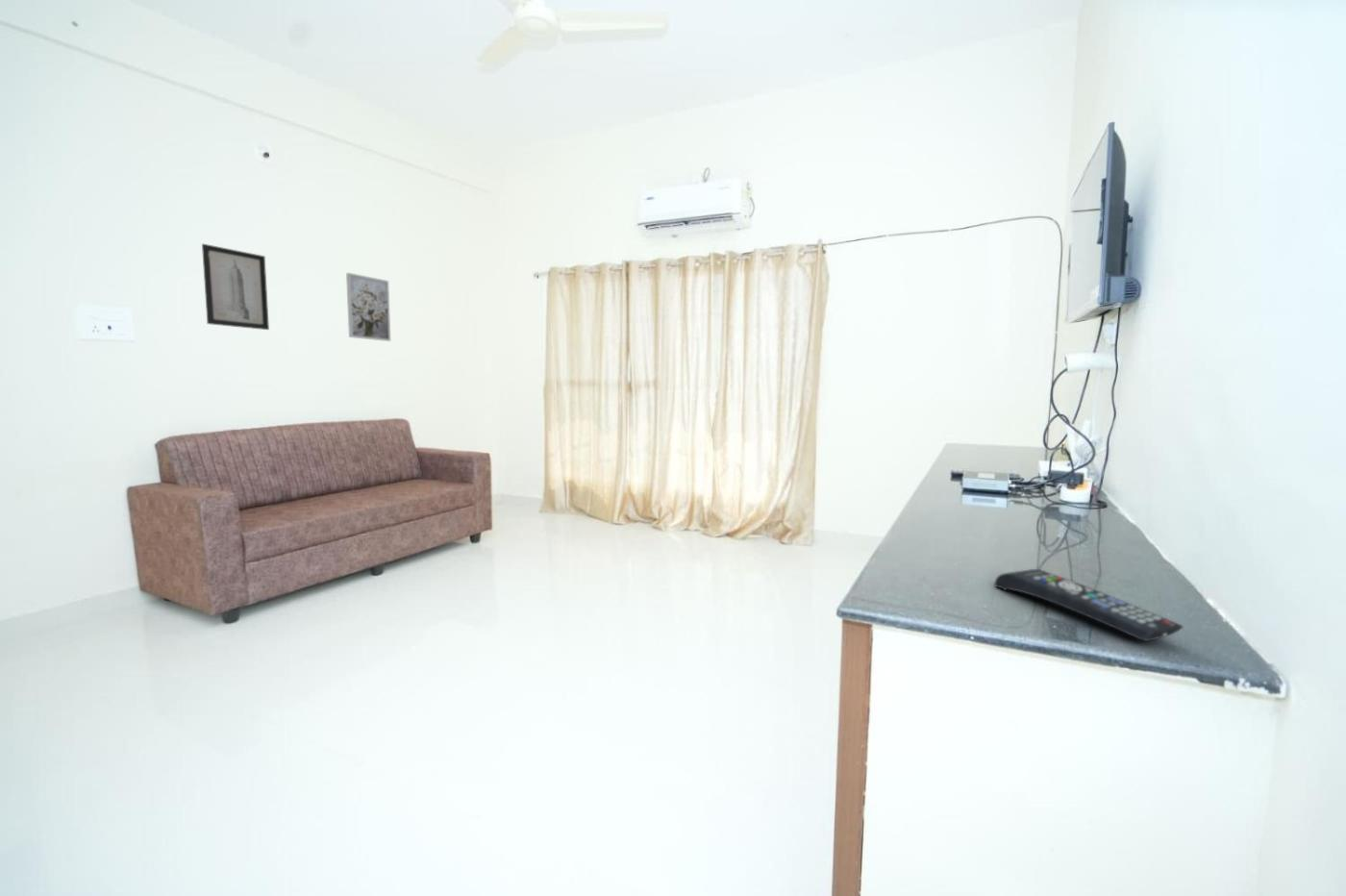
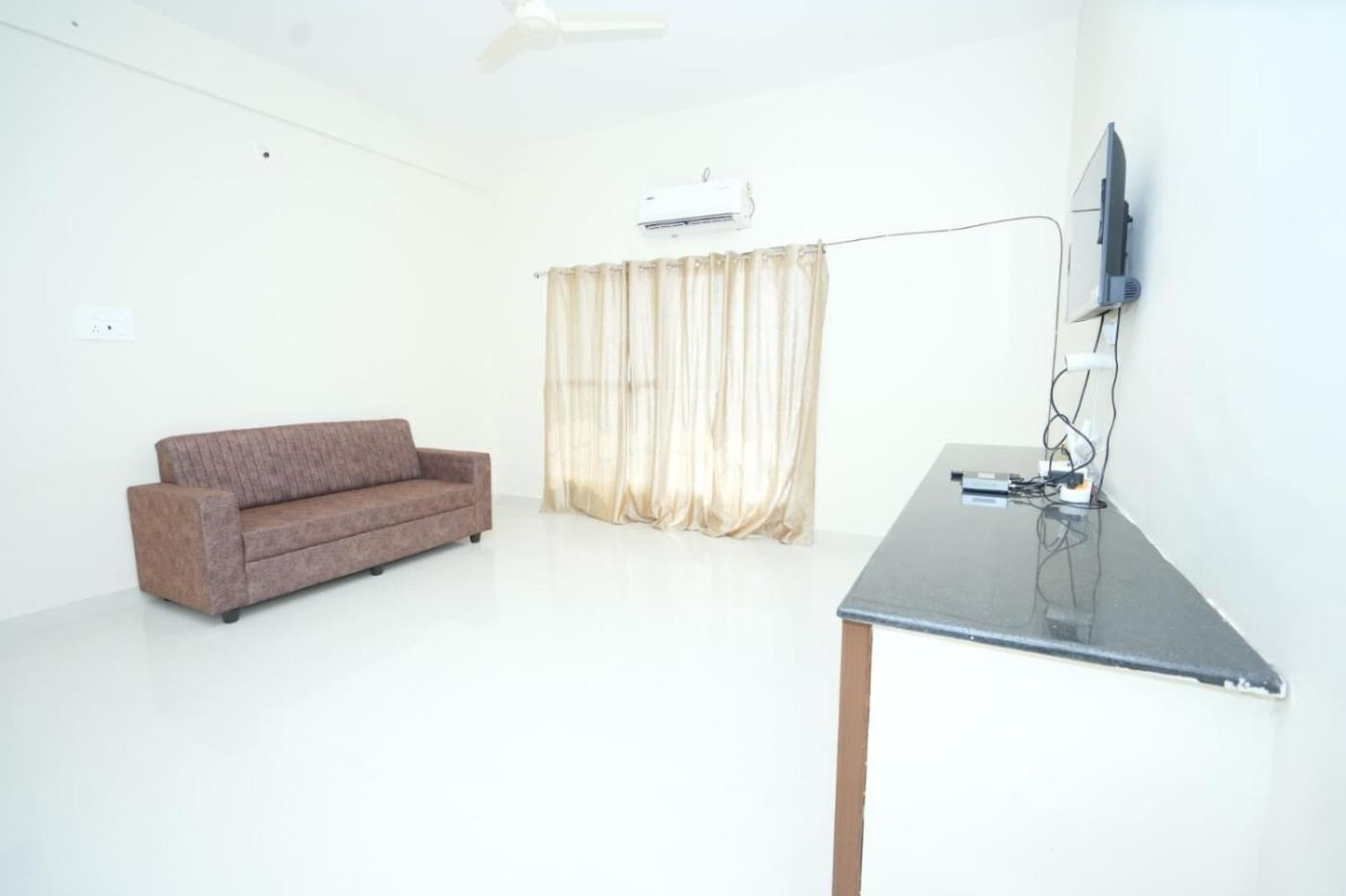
- wall art [345,272,391,342]
- wall art [201,243,270,331]
- remote control [993,568,1184,642]
